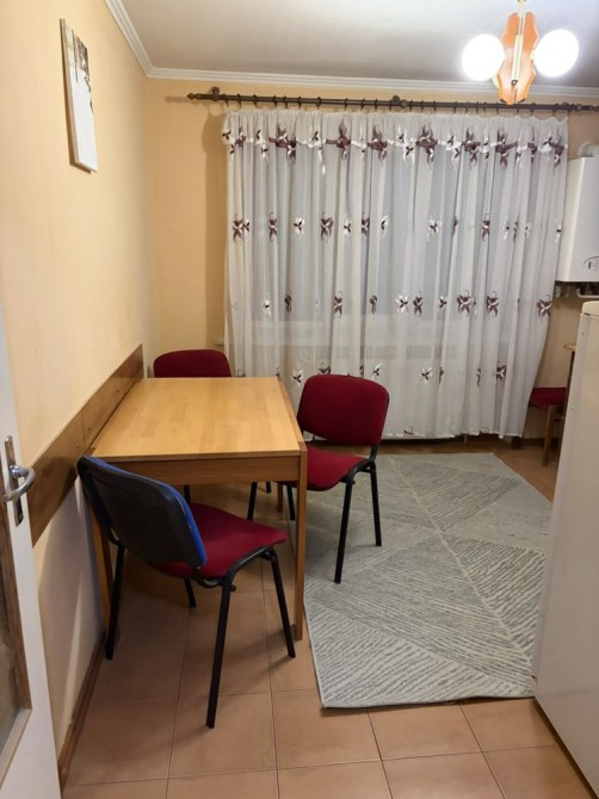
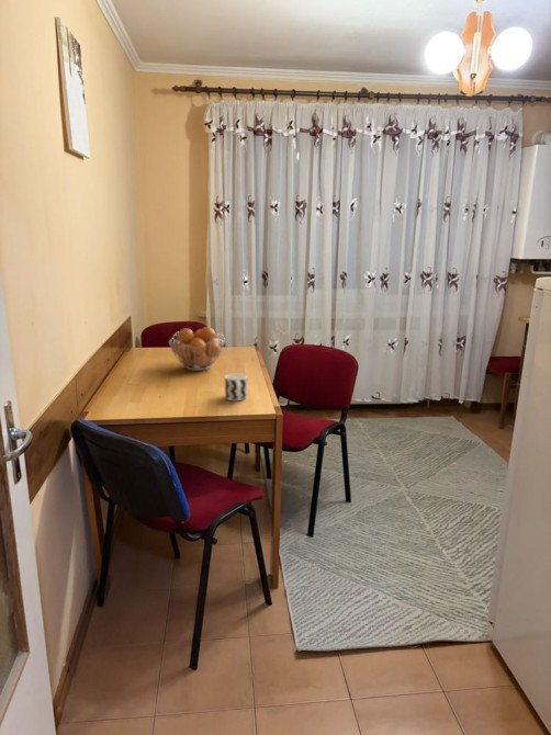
+ cup [224,373,248,402]
+ fruit basket [168,326,226,372]
